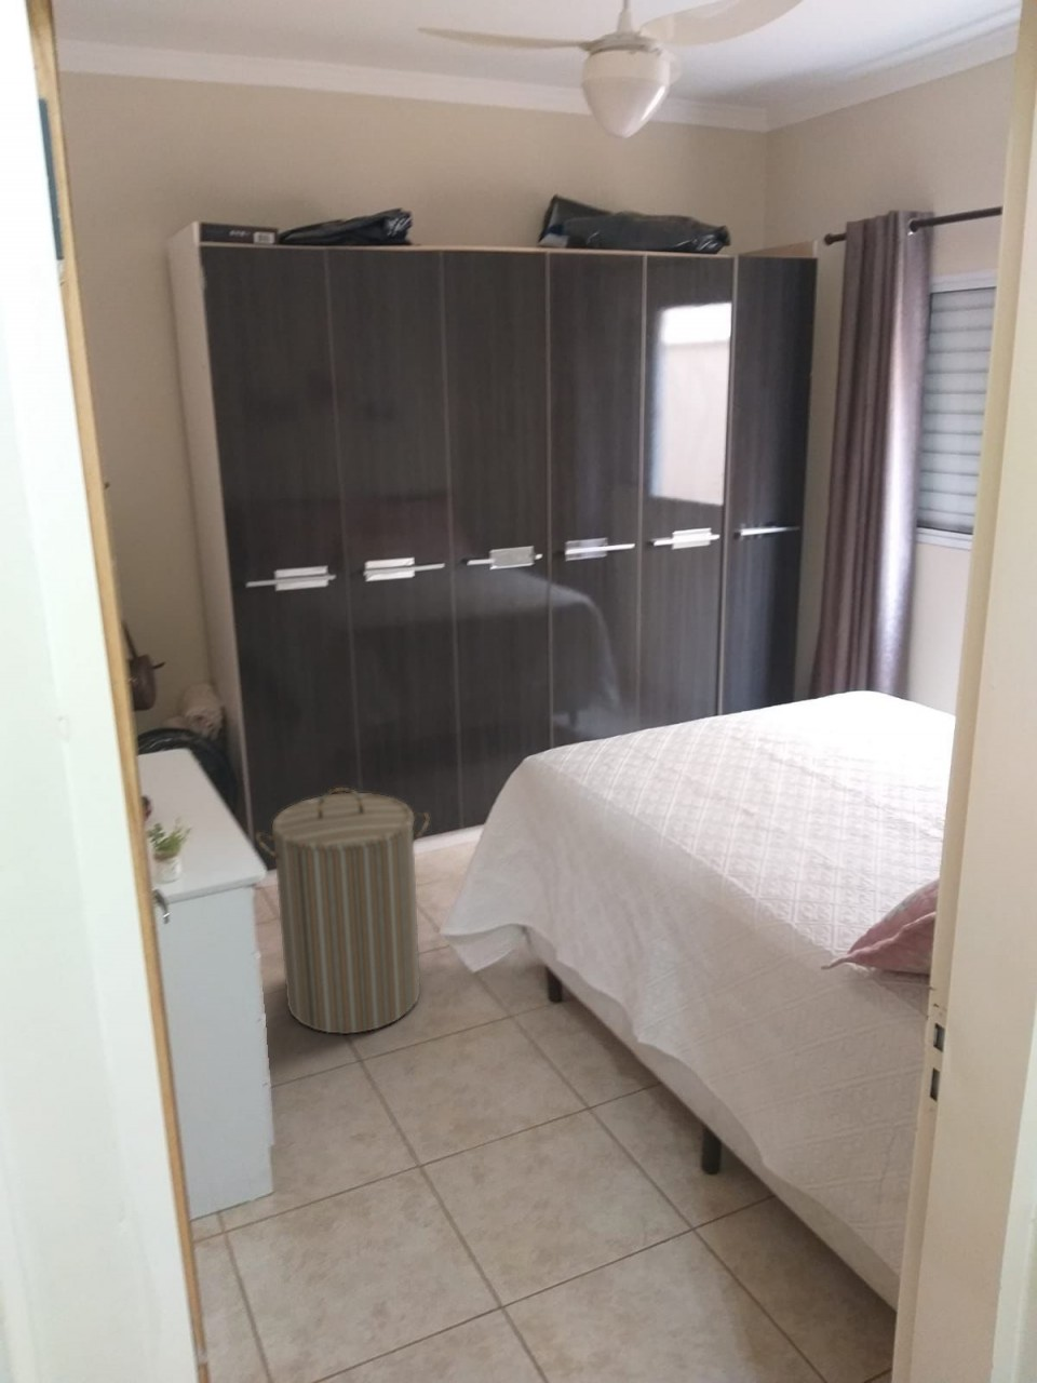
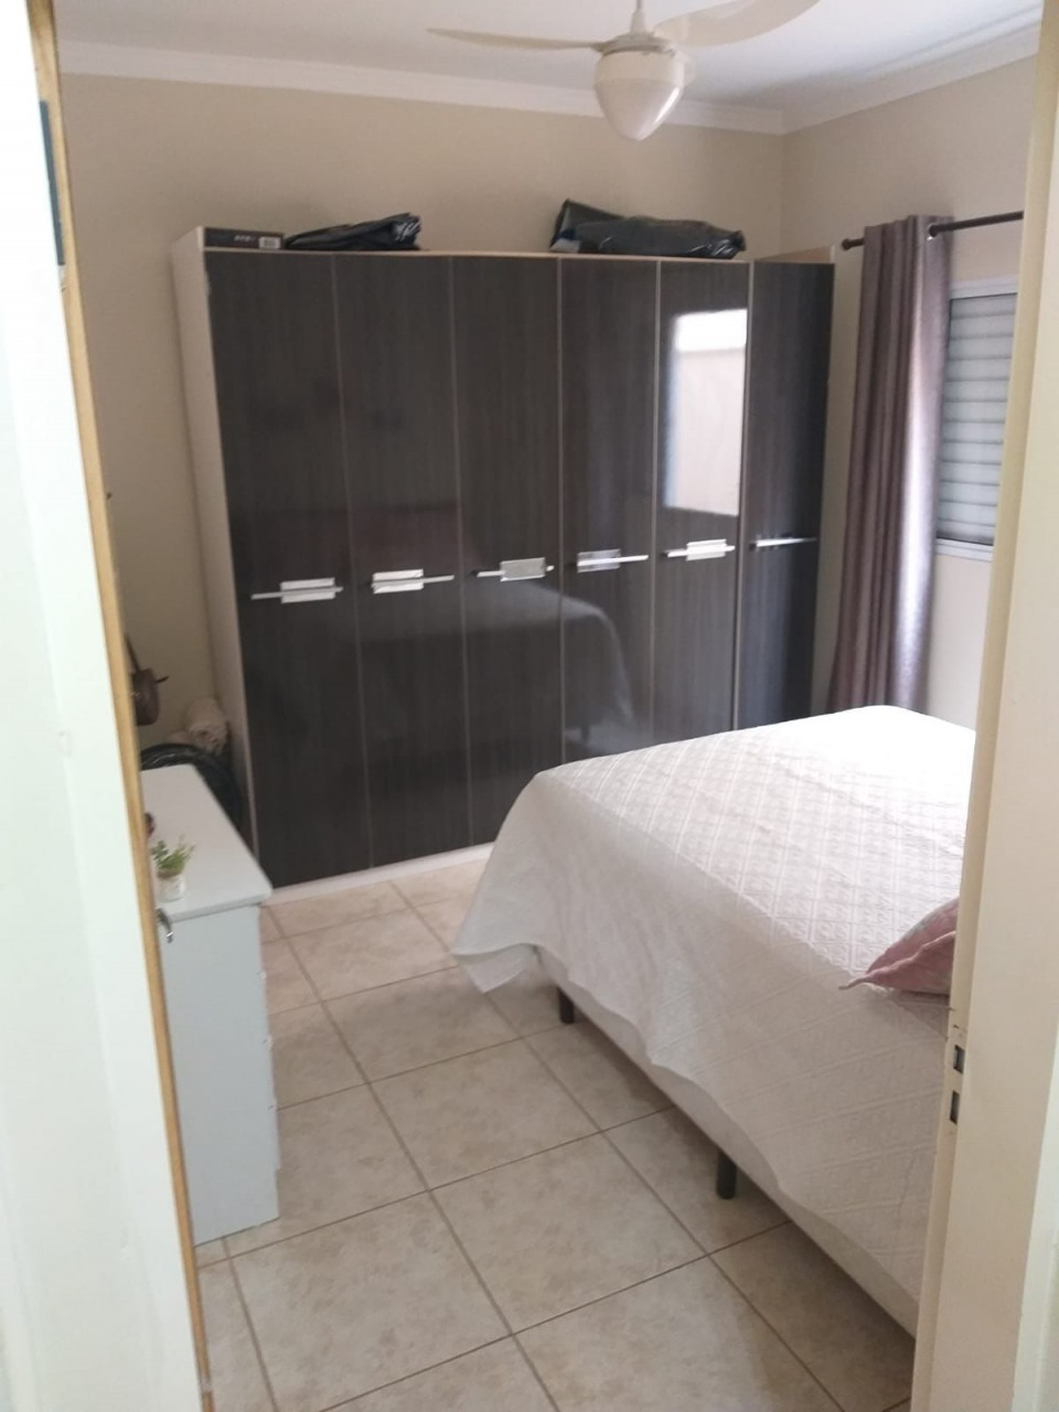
- laundry hamper [255,786,430,1036]
